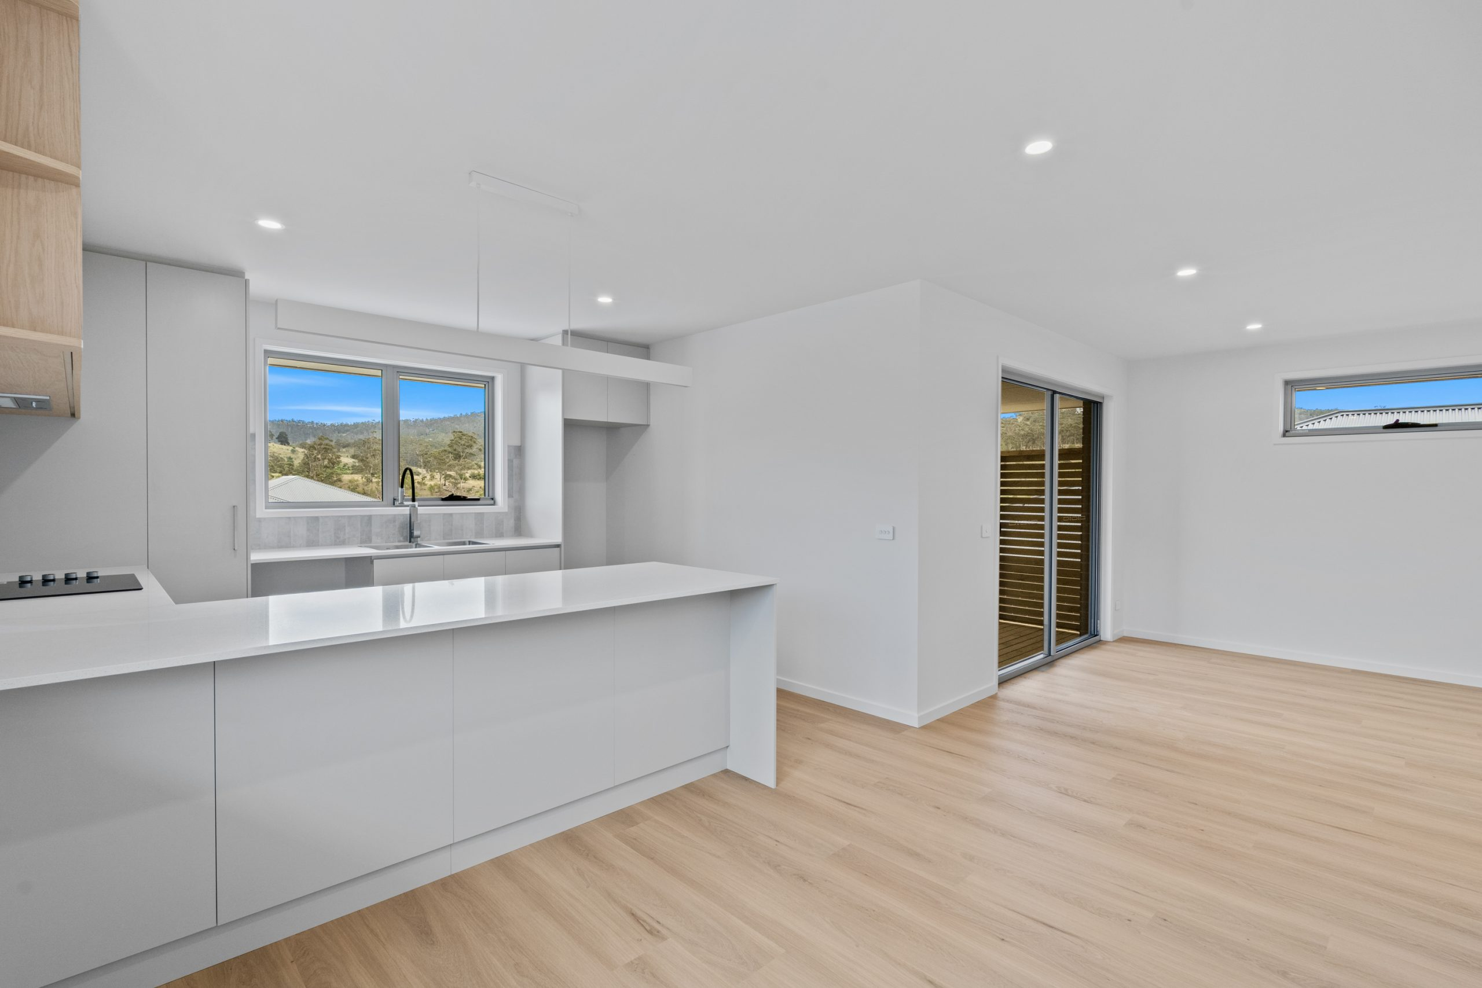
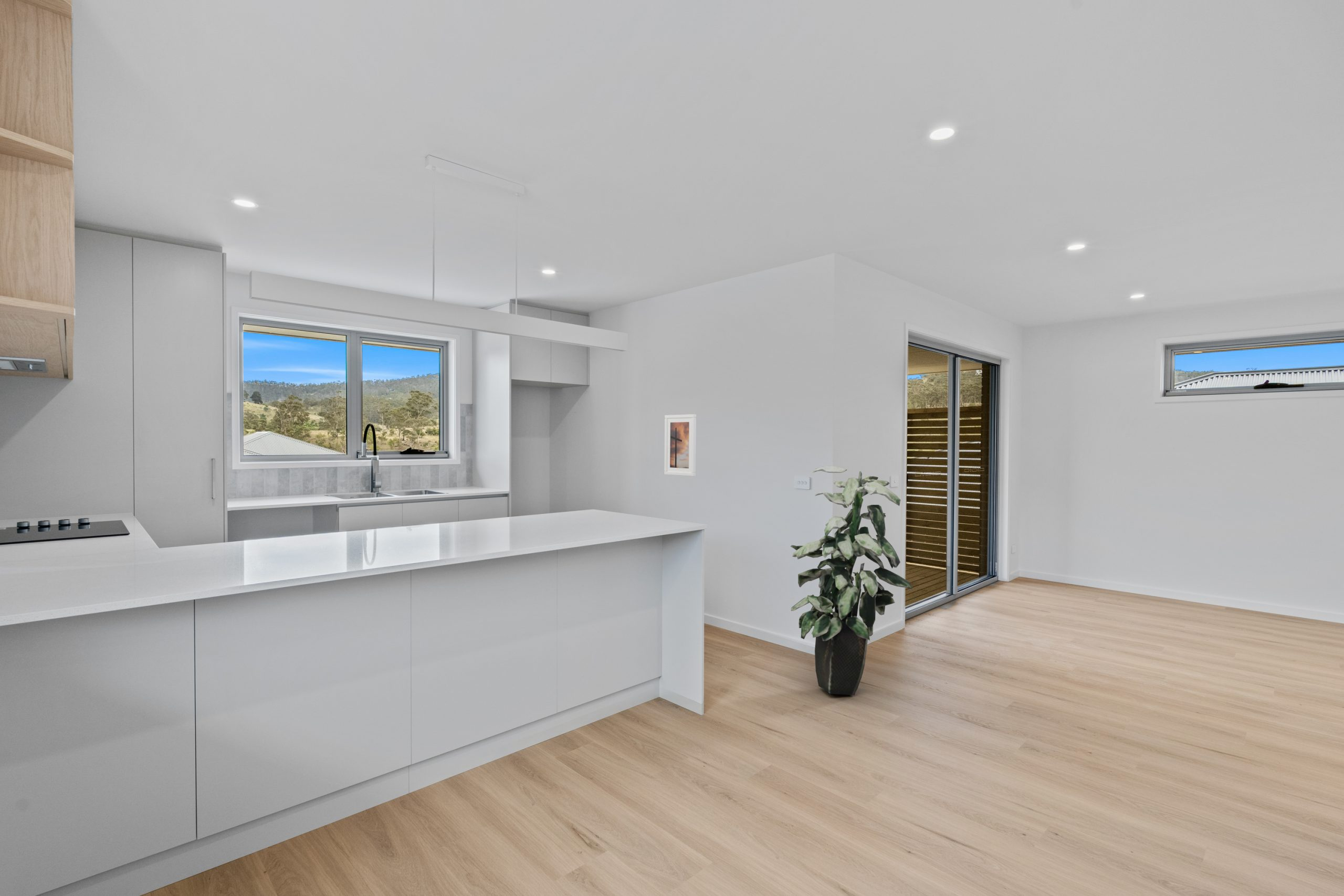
+ indoor plant [790,466,912,695]
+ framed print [664,414,697,477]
